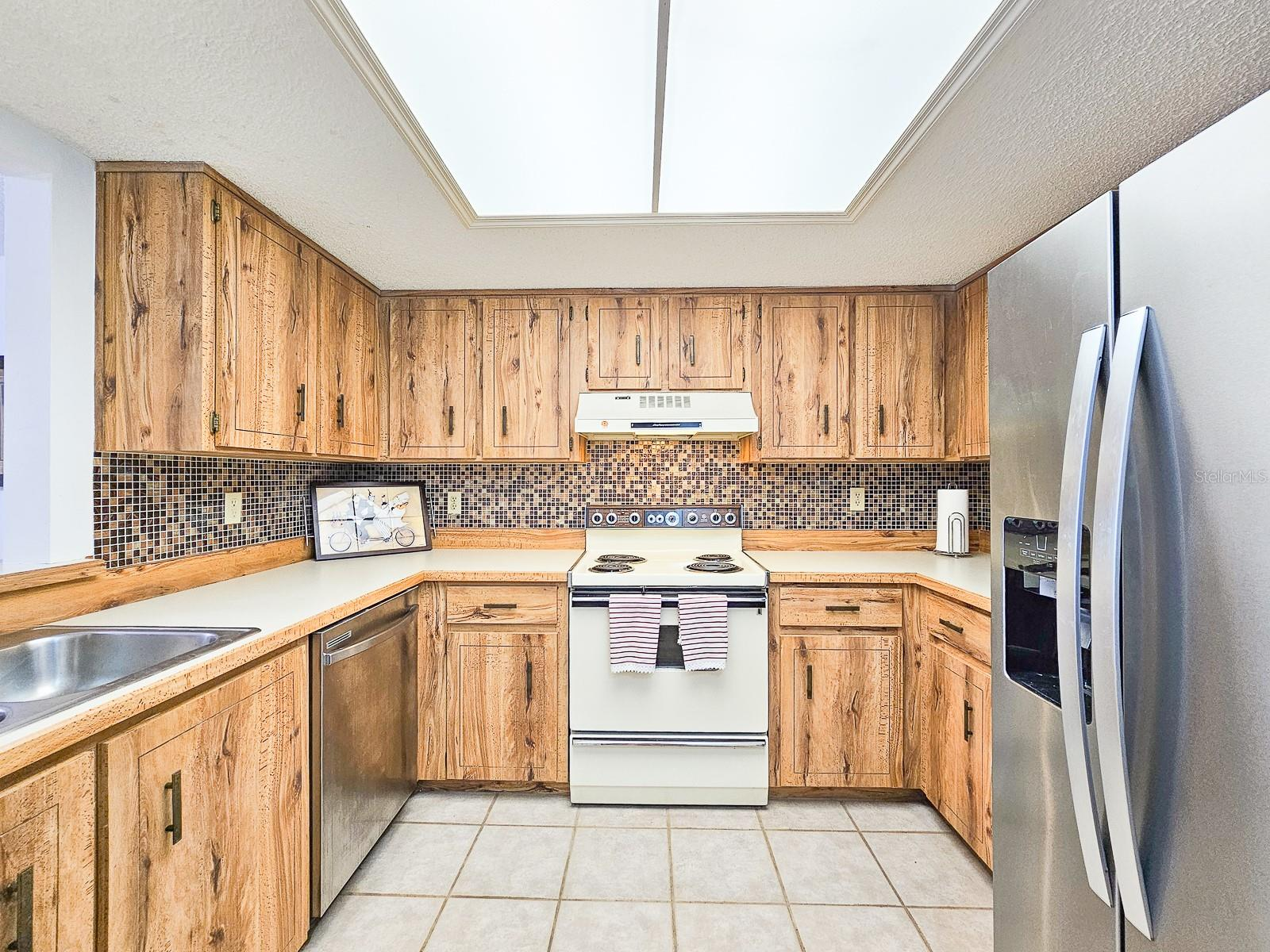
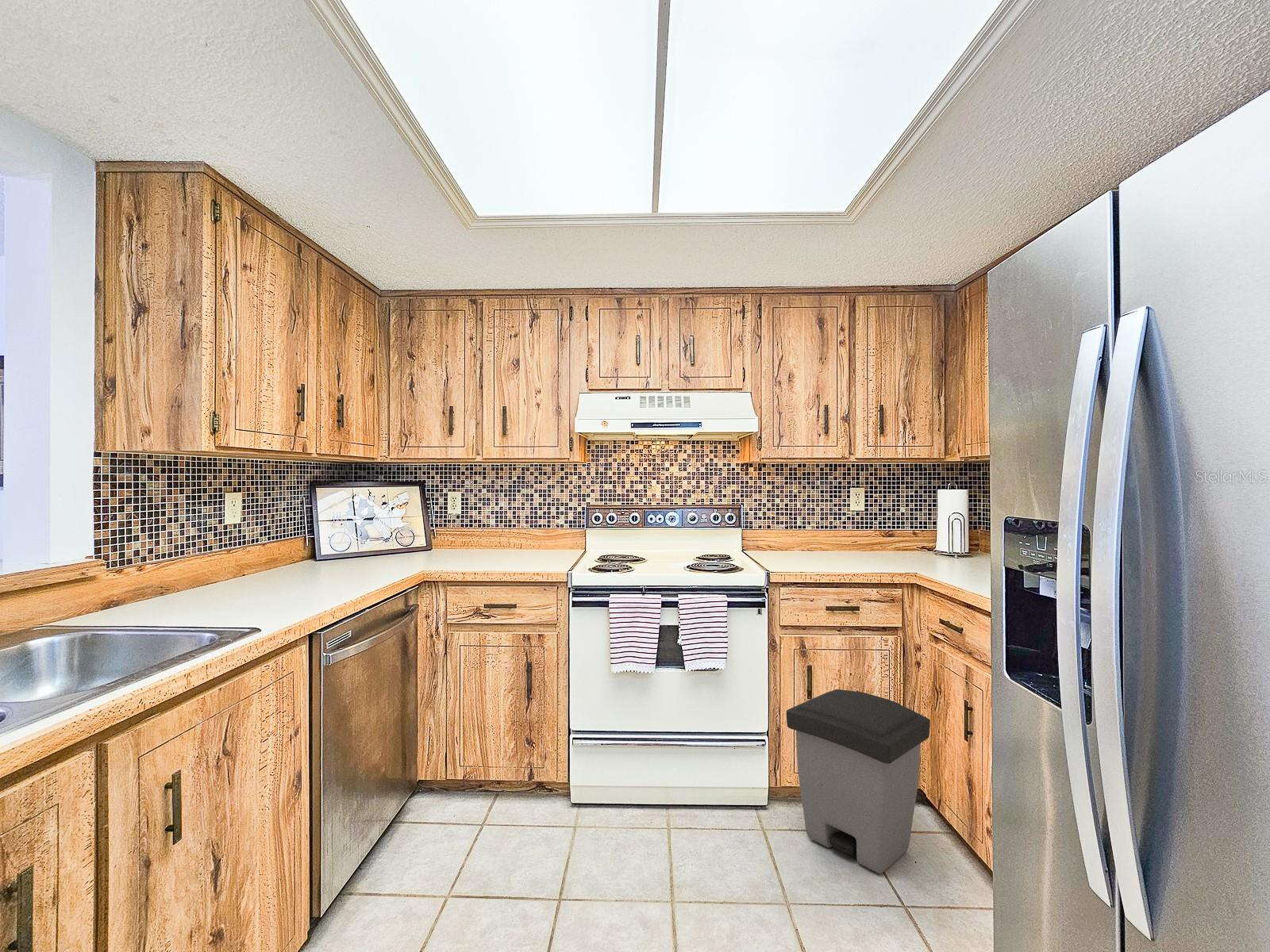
+ trash can [786,689,931,874]
